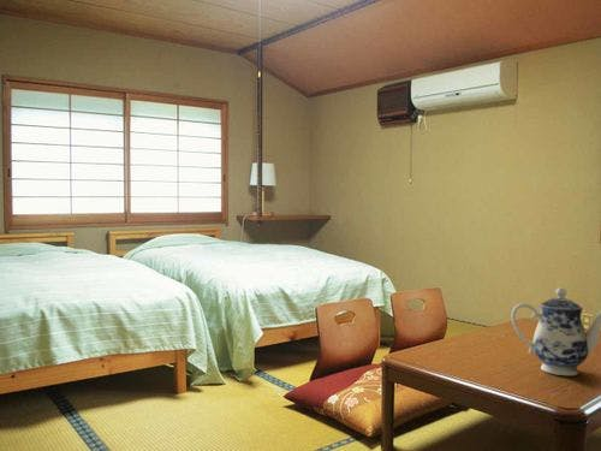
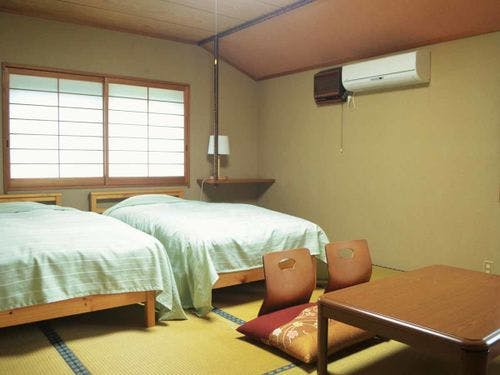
- teapot [511,286,601,376]
